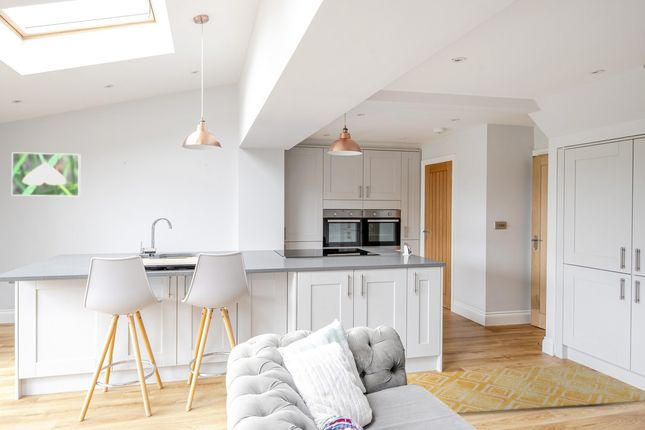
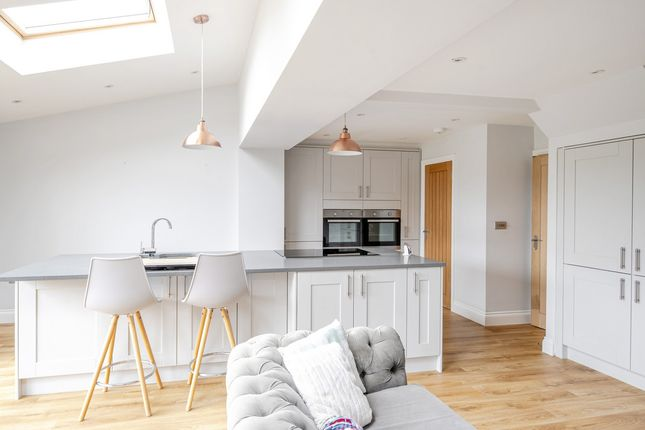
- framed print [11,151,81,198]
- rug [406,364,645,415]
